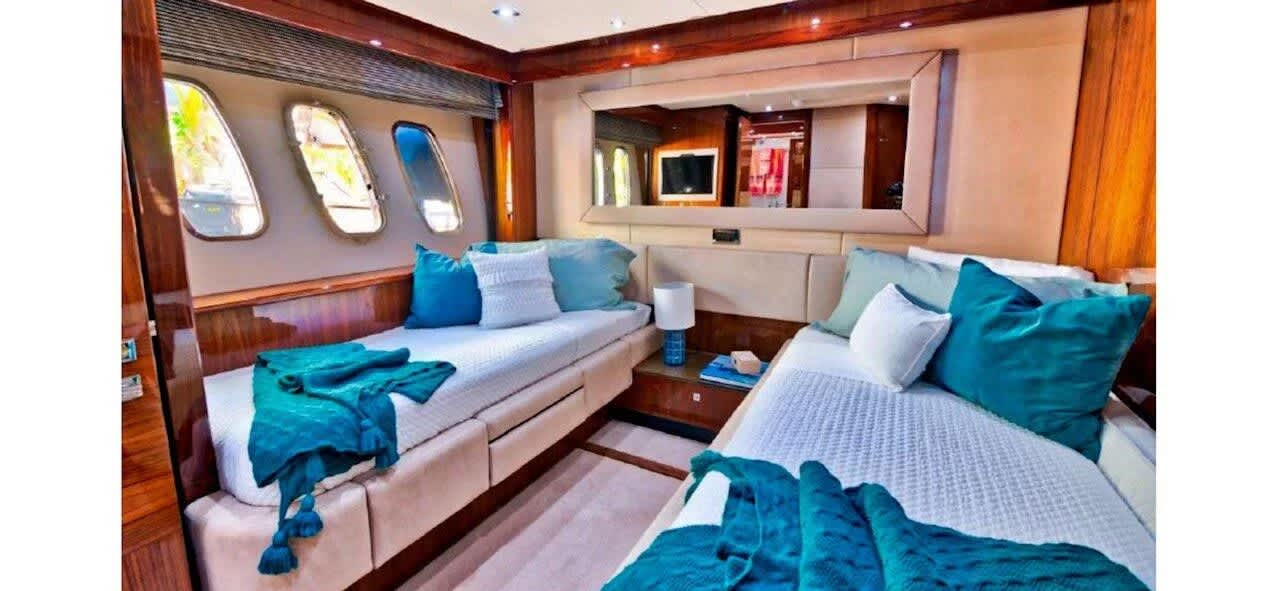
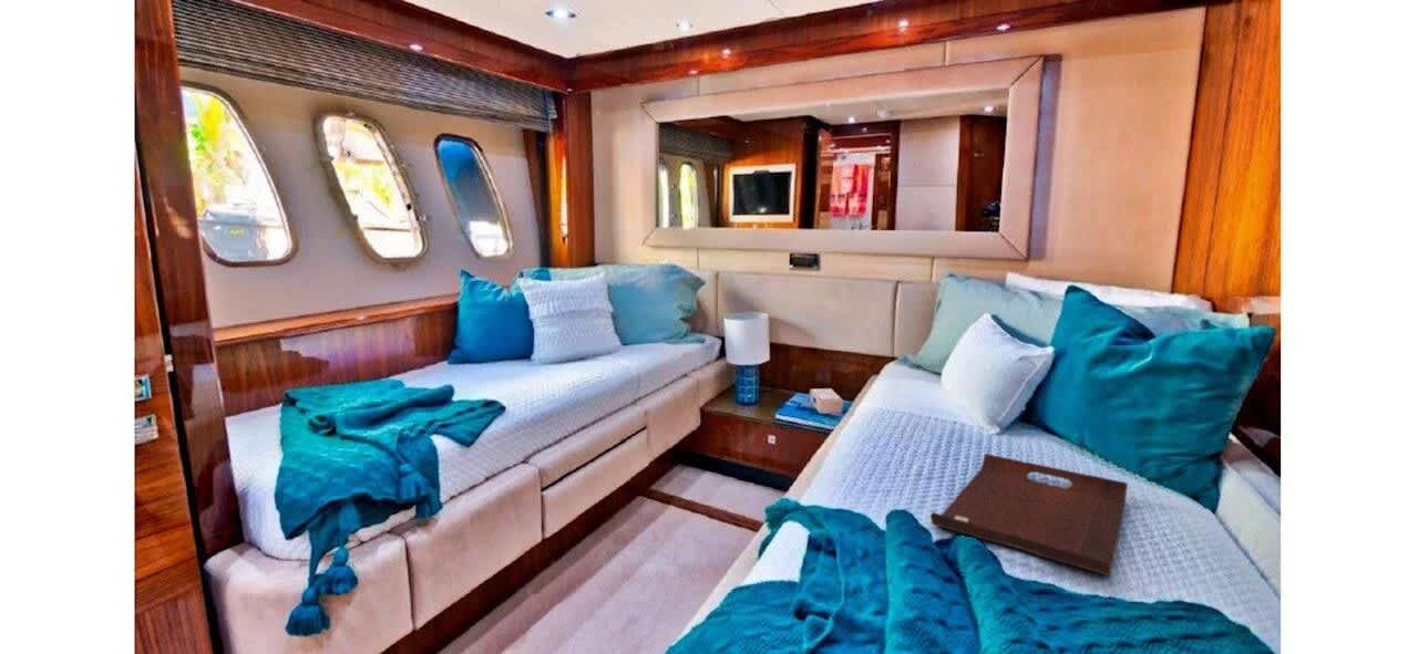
+ serving tray [929,453,1129,577]
